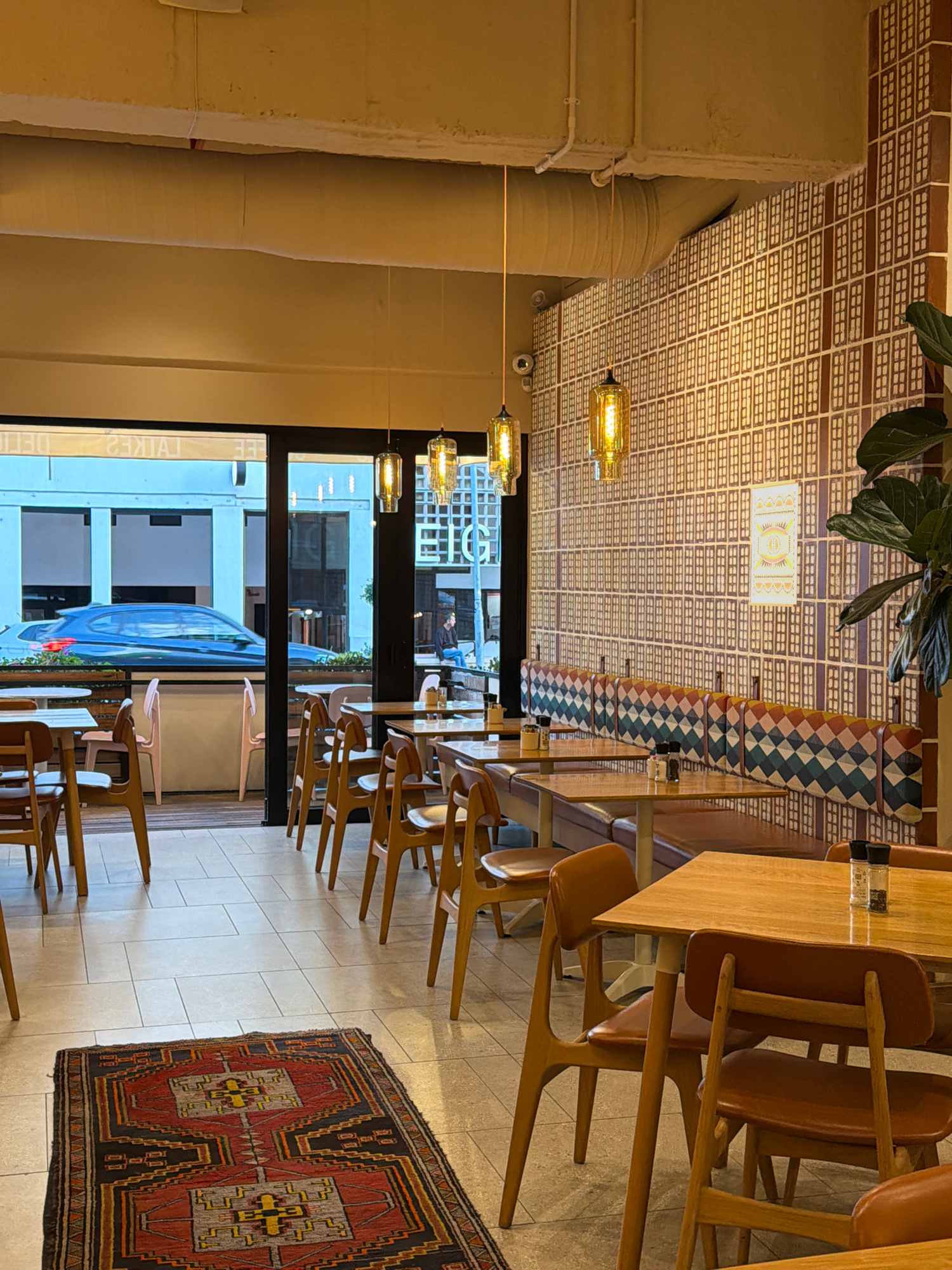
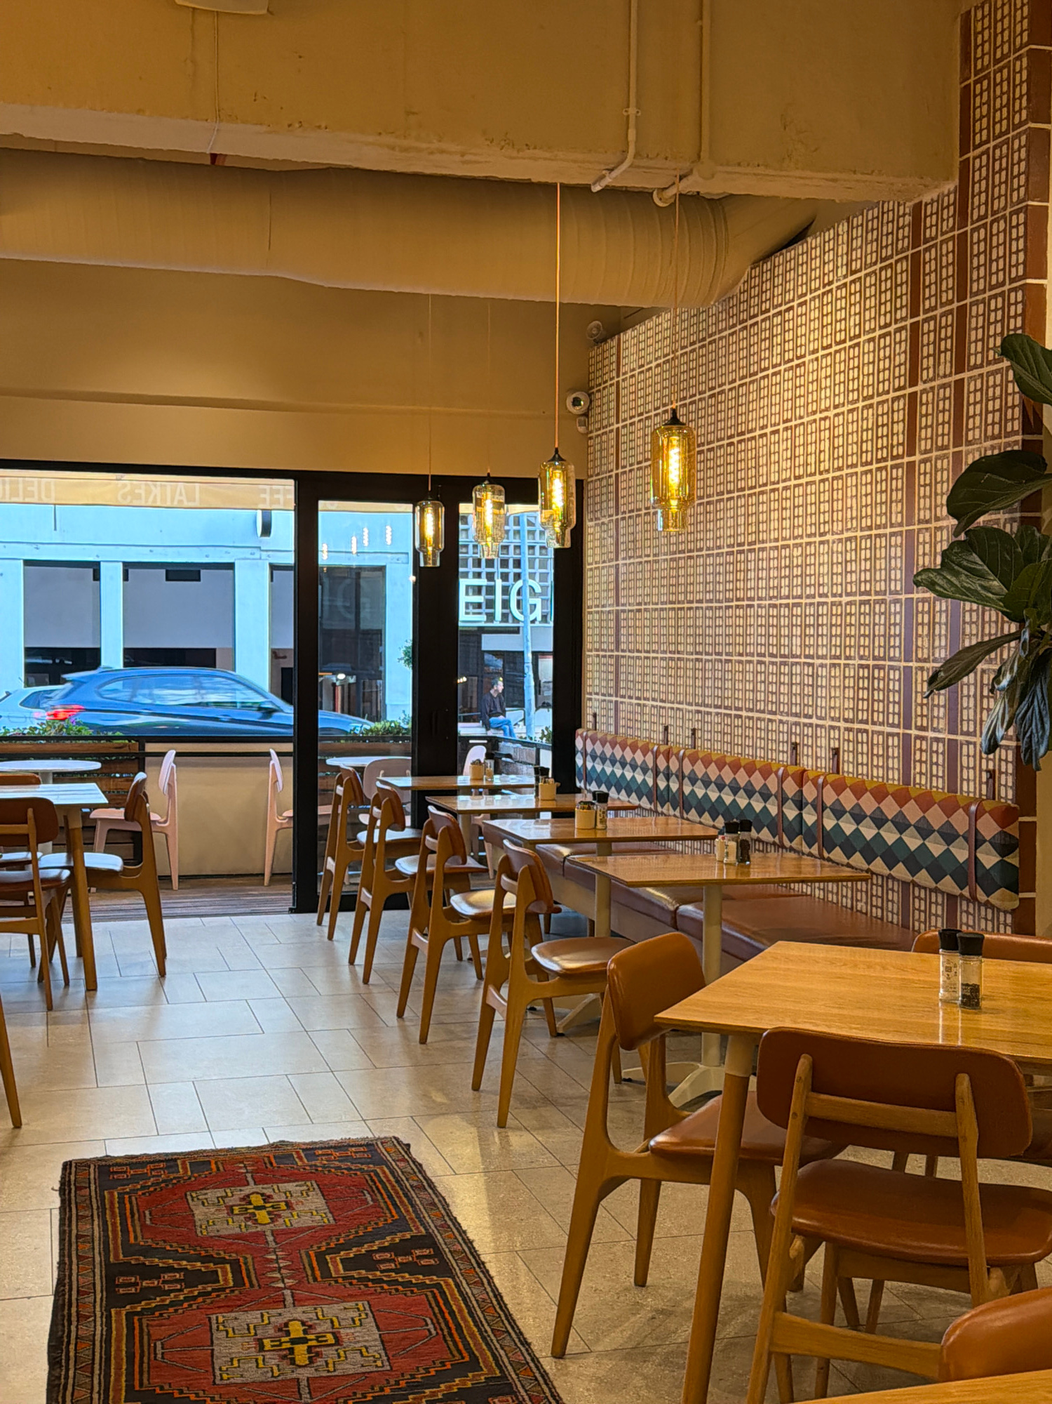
- wall art [748,479,802,608]
